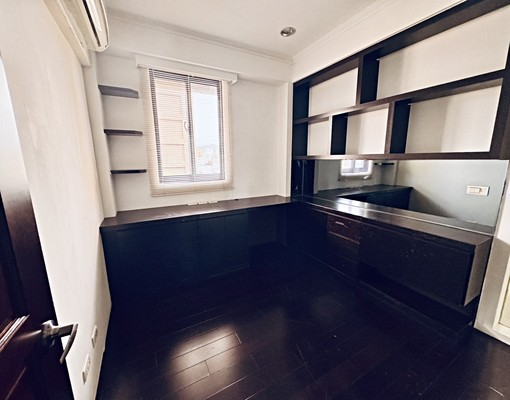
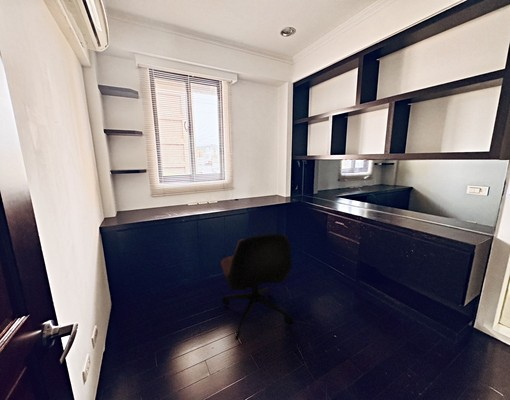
+ office chair [220,233,295,342]
